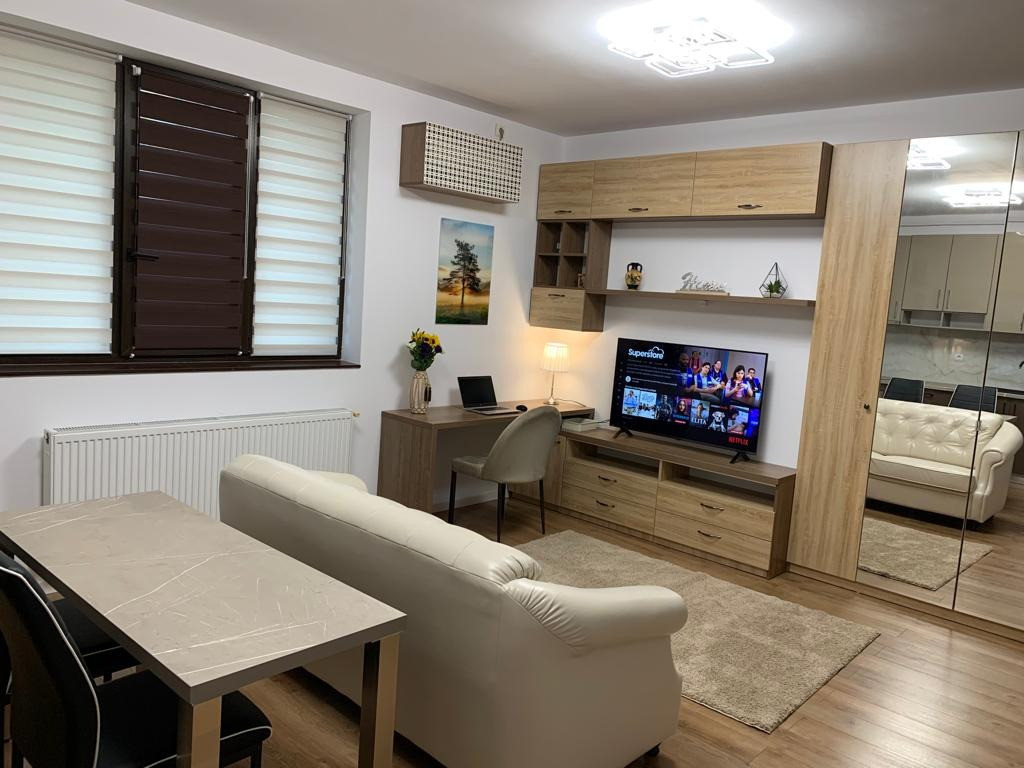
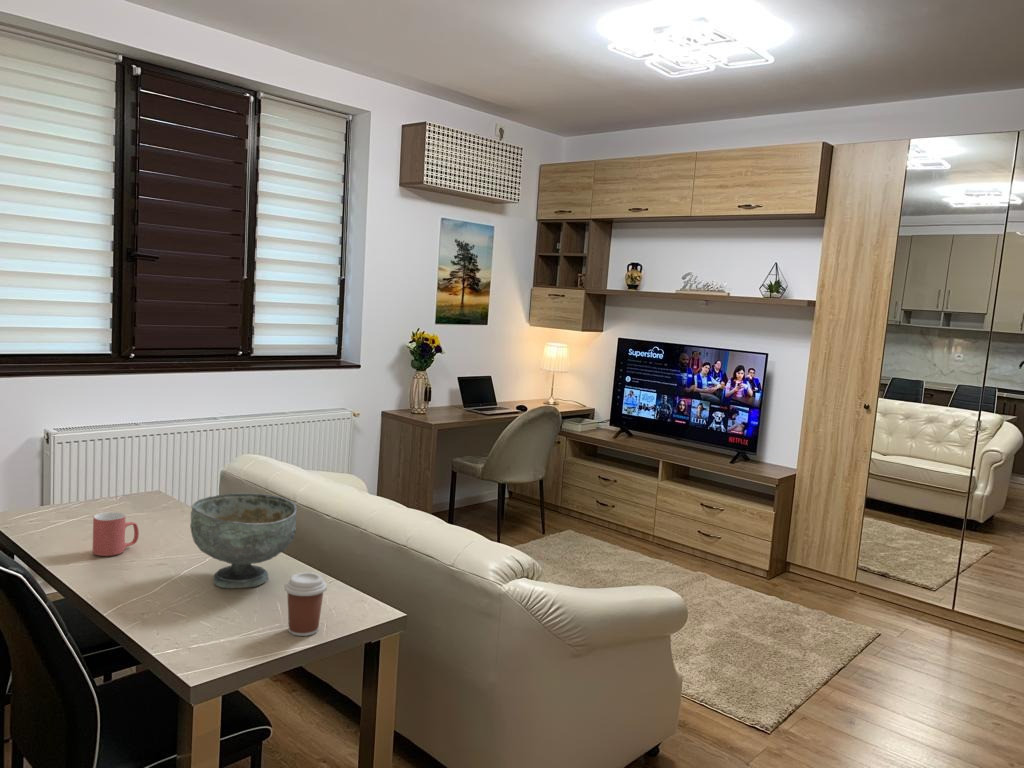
+ mug [92,511,140,557]
+ coffee cup [284,571,328,637]
+ decorative bowl [189,492,298,589]
